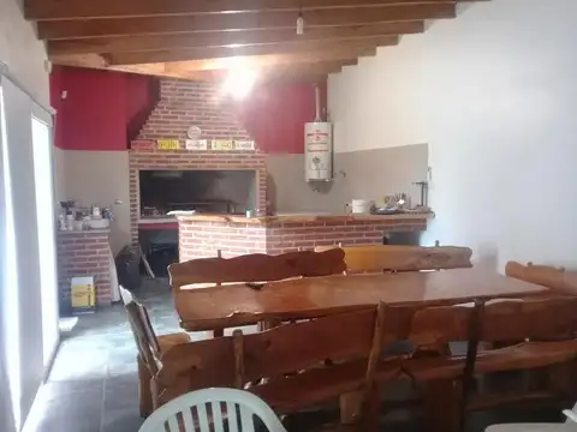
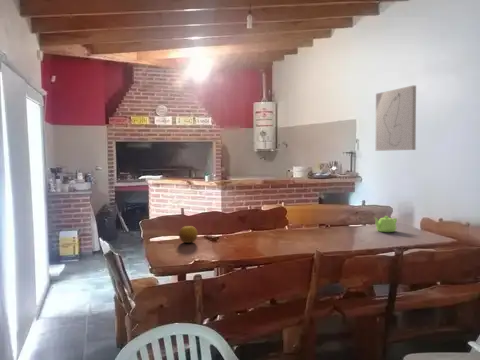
+ teapot [373,215,398,233]
+ fruit [178,225,199,244]
+ wall art [375,85,417,152]
